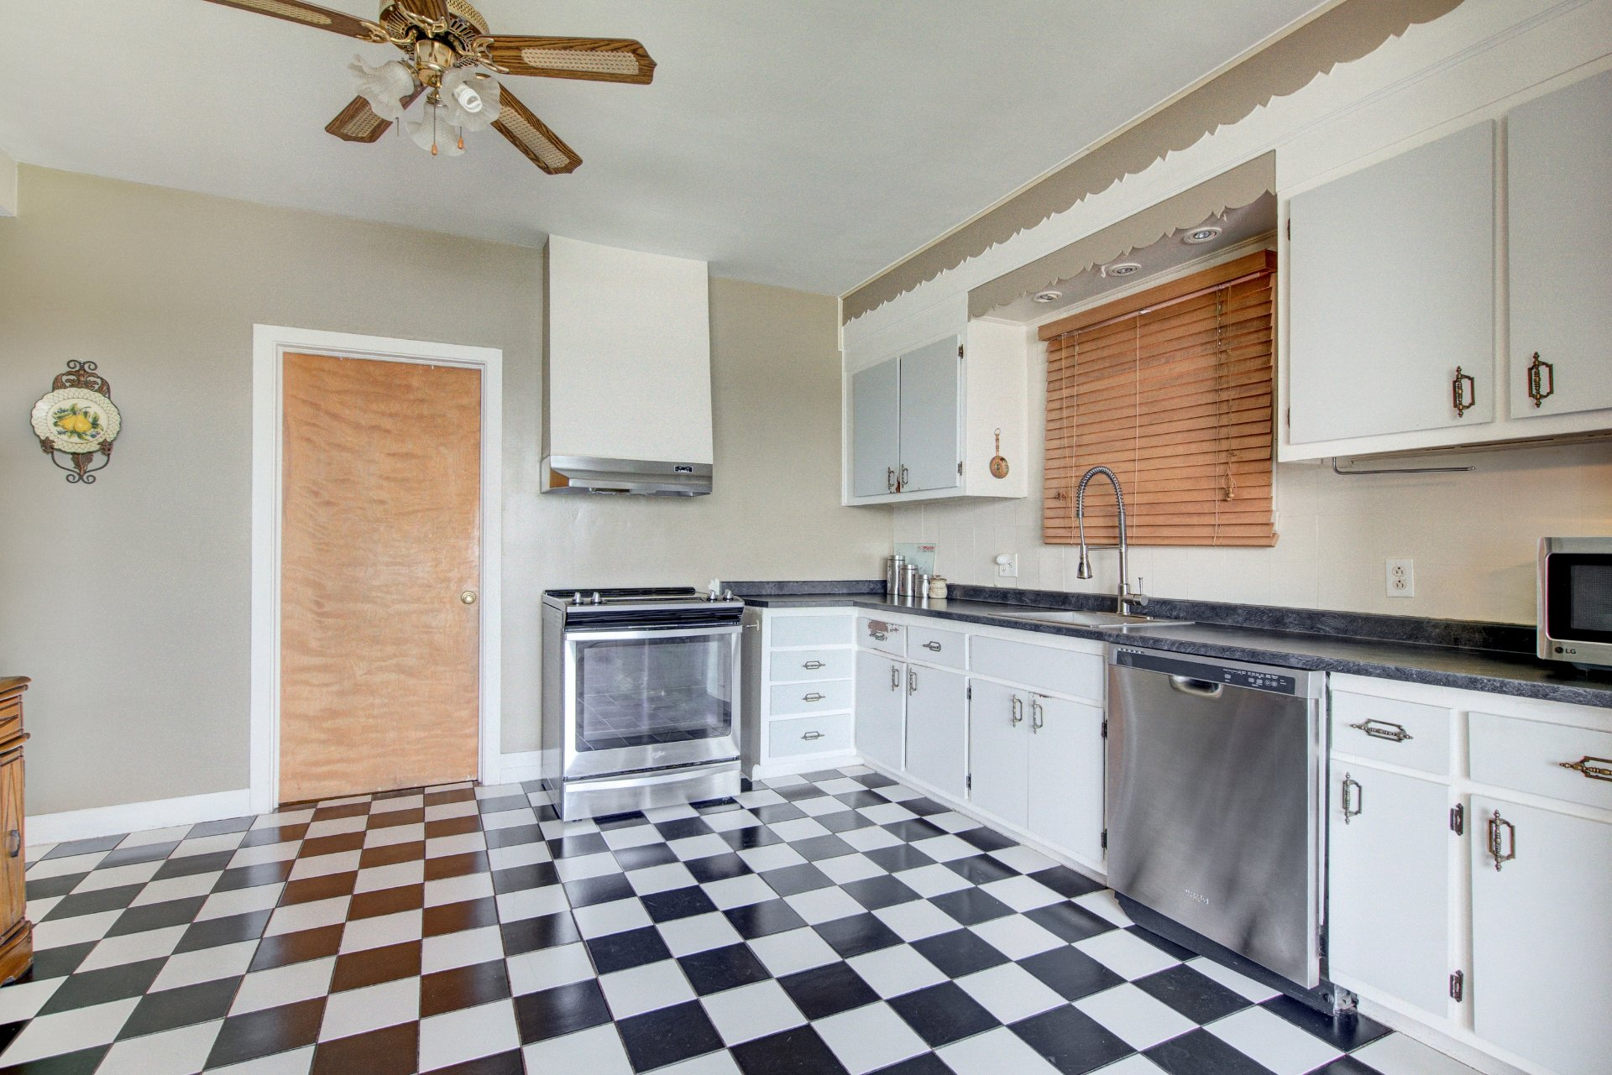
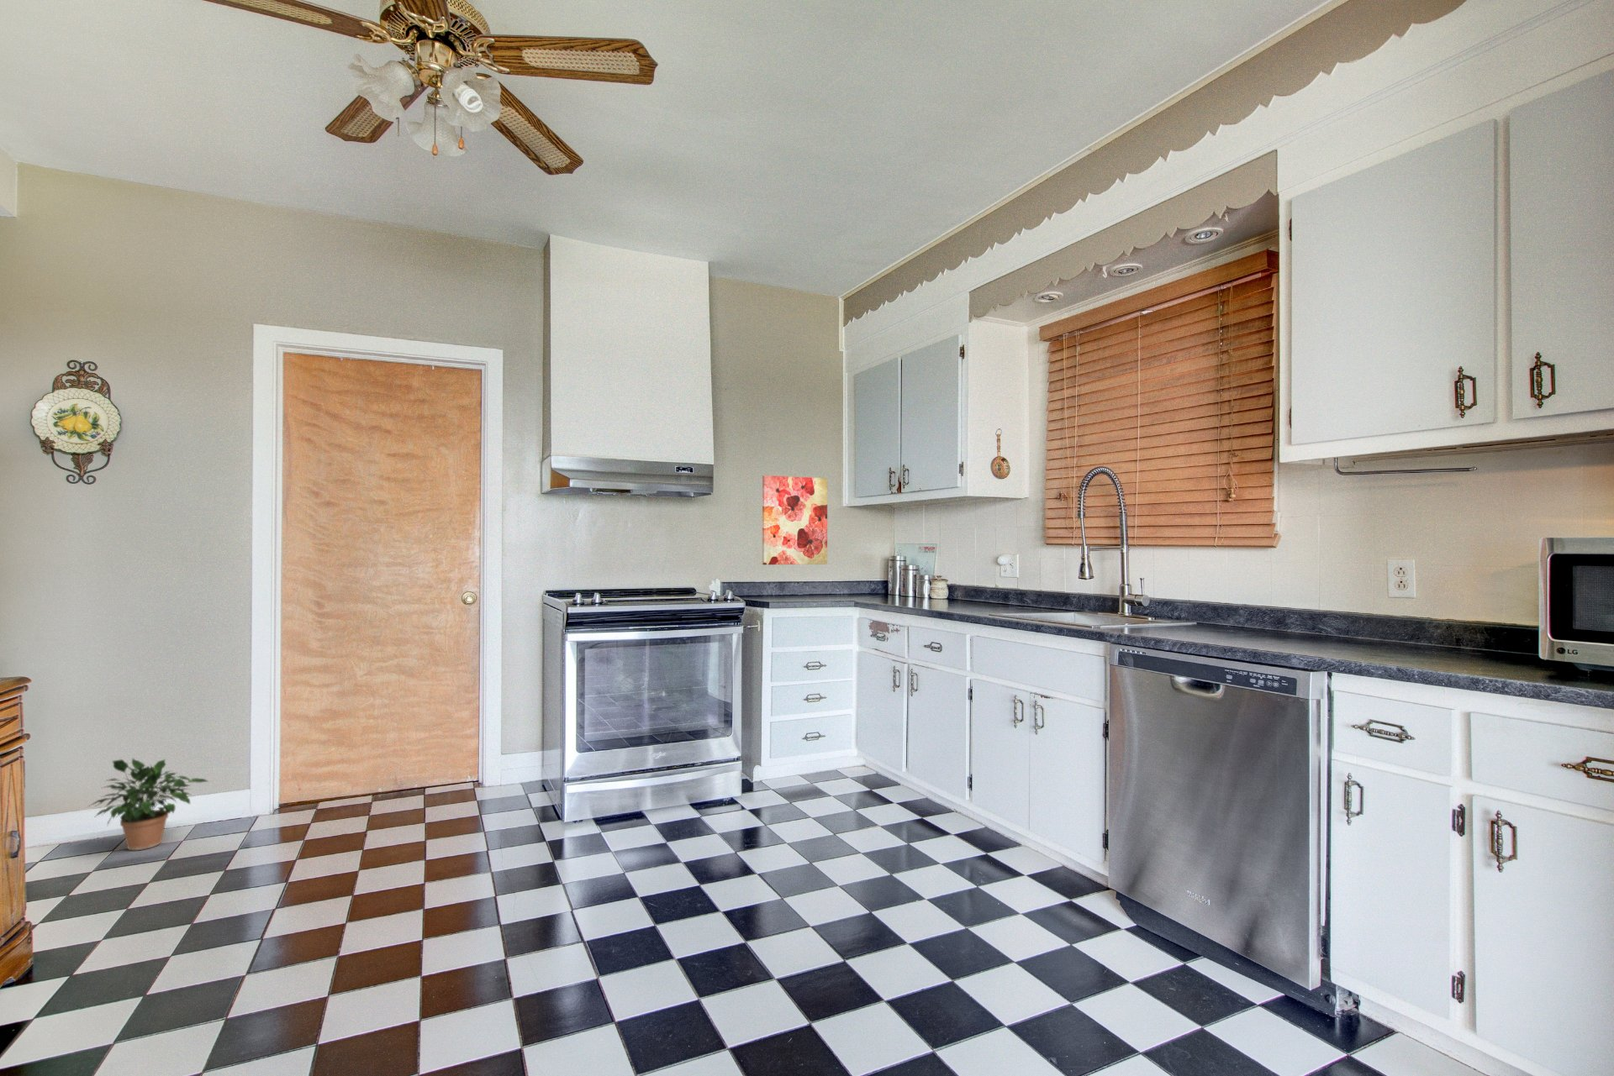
+ potted plant [85,758,210,851]
+ wall art [762,474,828,566]
